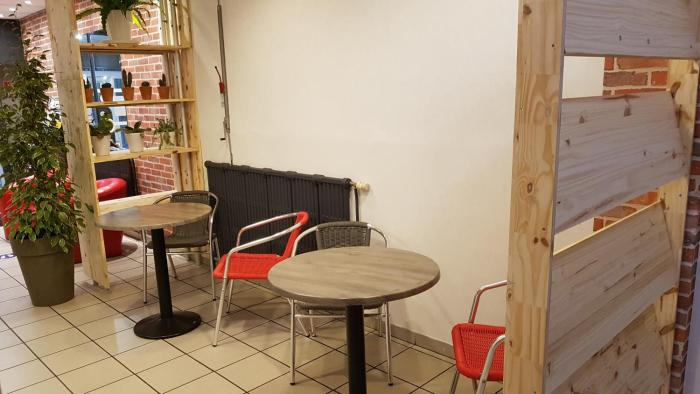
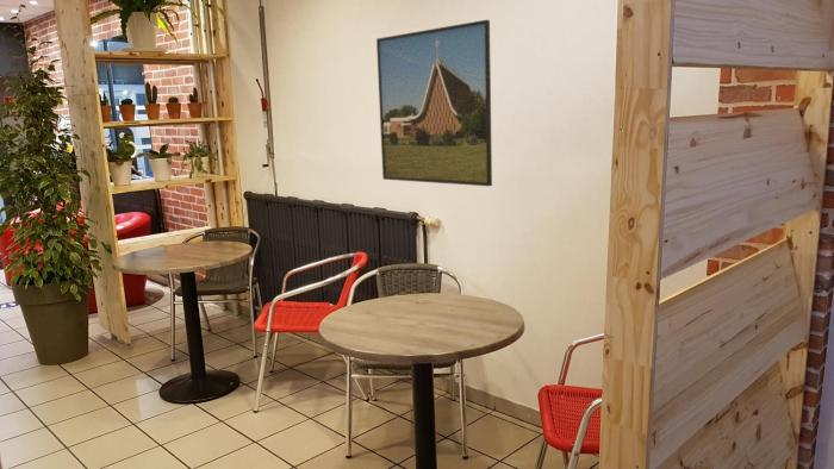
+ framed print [375,19,493,187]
